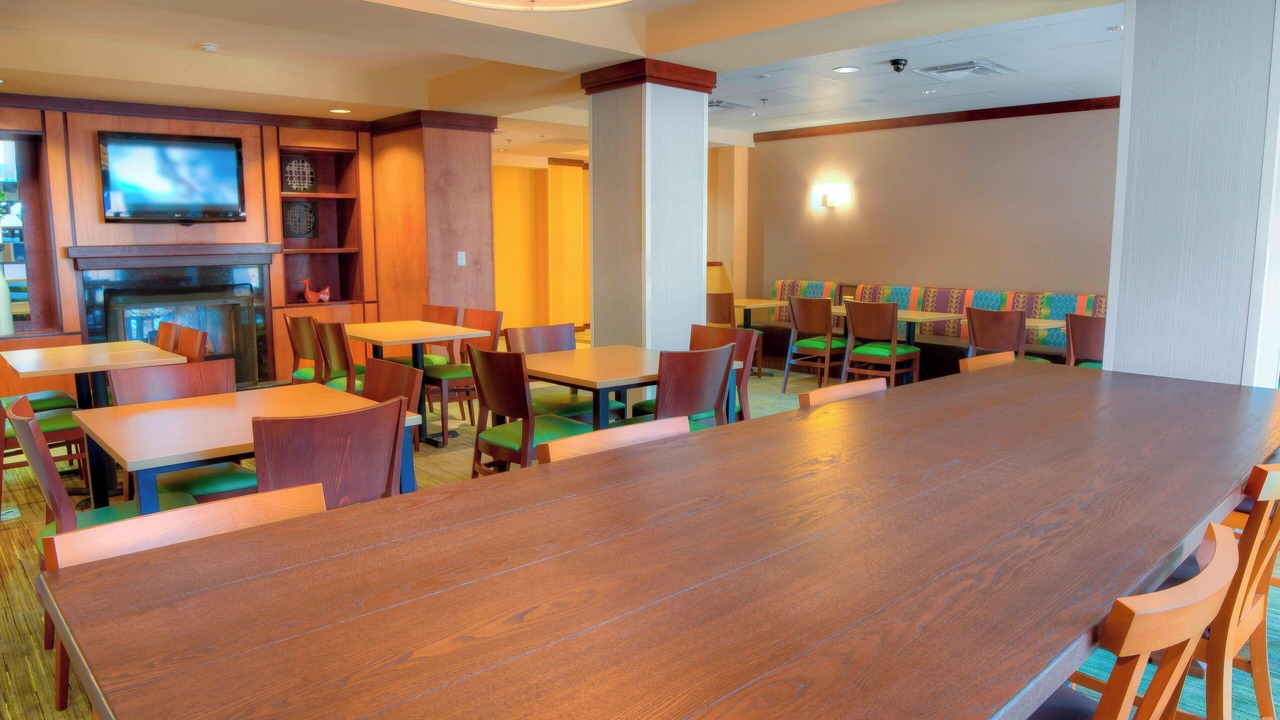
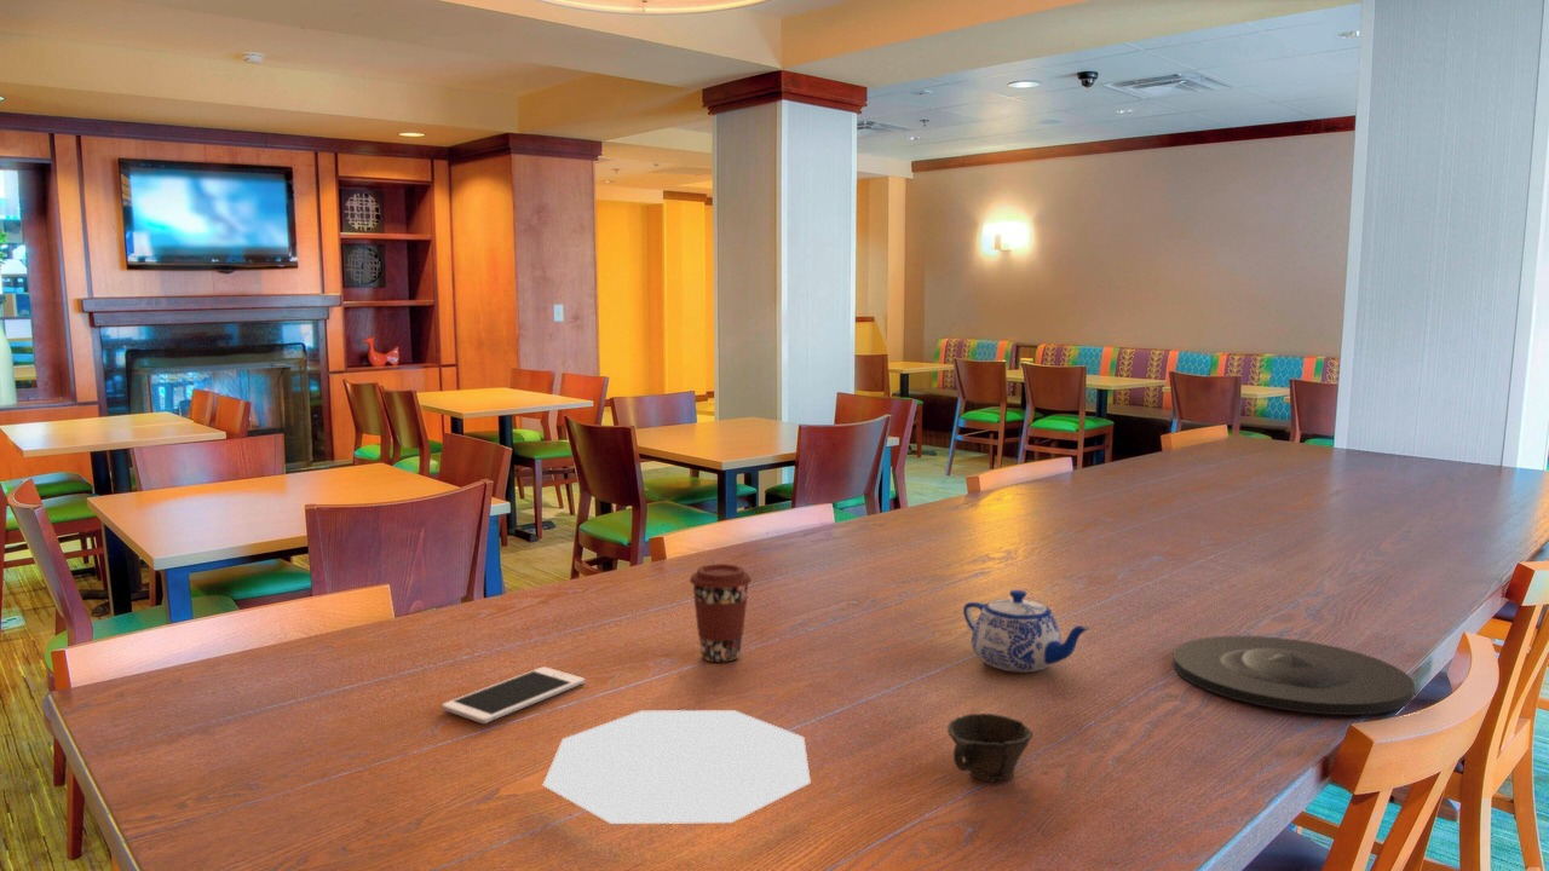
+ cup [946,713,1035,783]
+ coffee cup [689,563,753,663]
+ teapot [962,589,1092,674]
+ plate [1171,635,1416,716]
+ cell phone [442,665,586,725]
+ plate [542,709,812,825]
